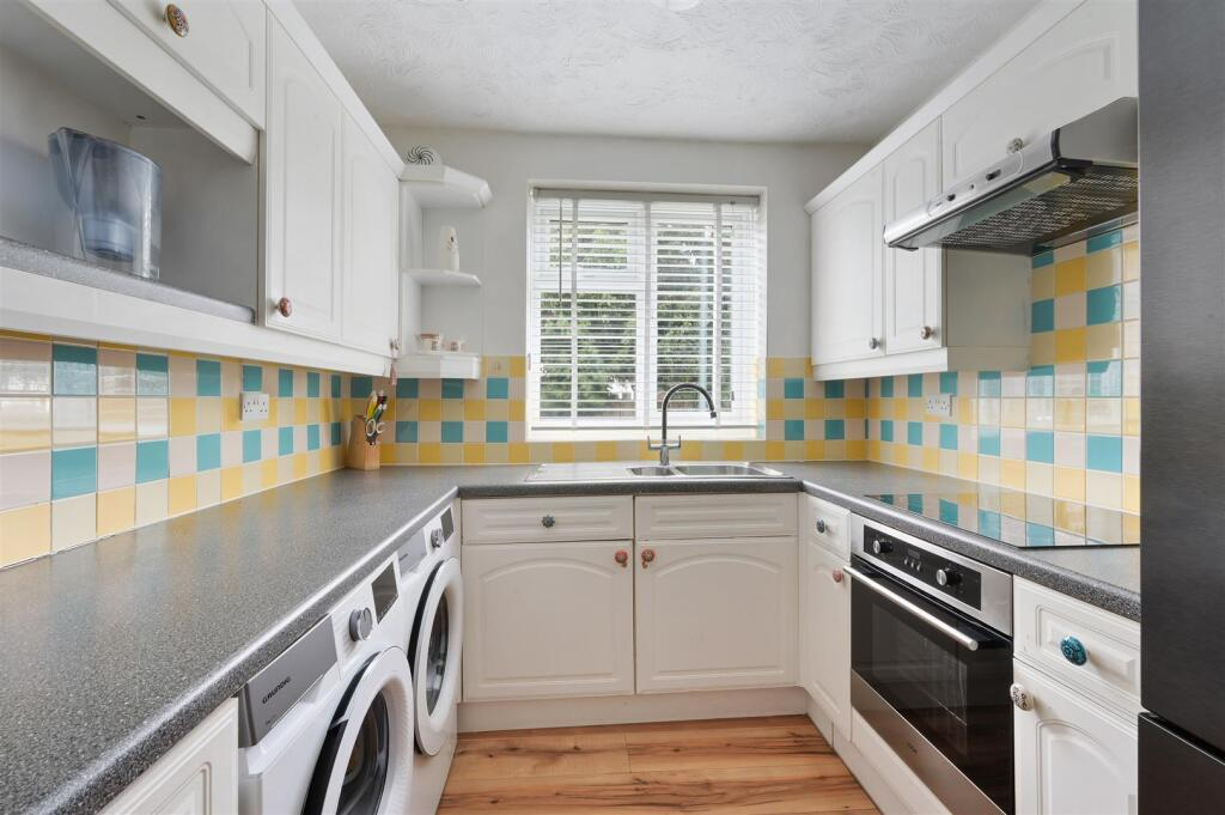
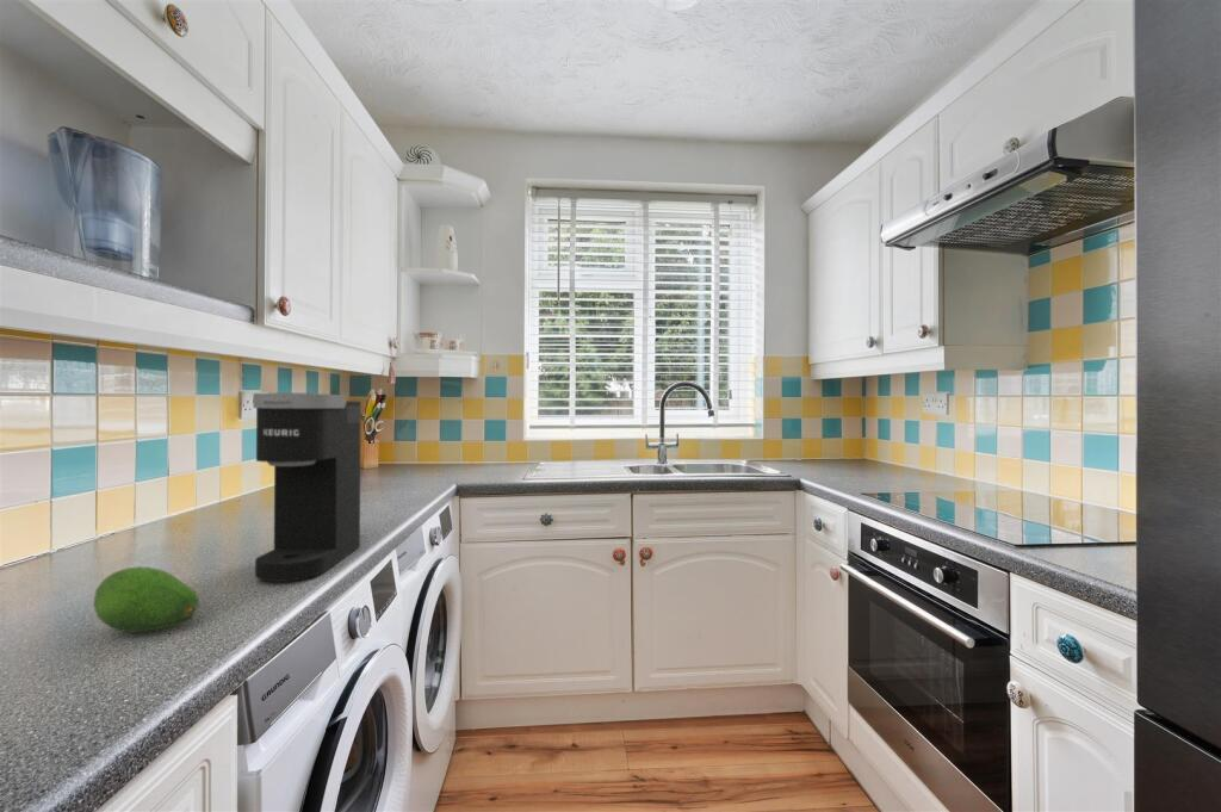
+ fruit [92,565,202,634]
+ coffee maker [252,391,362,583]
